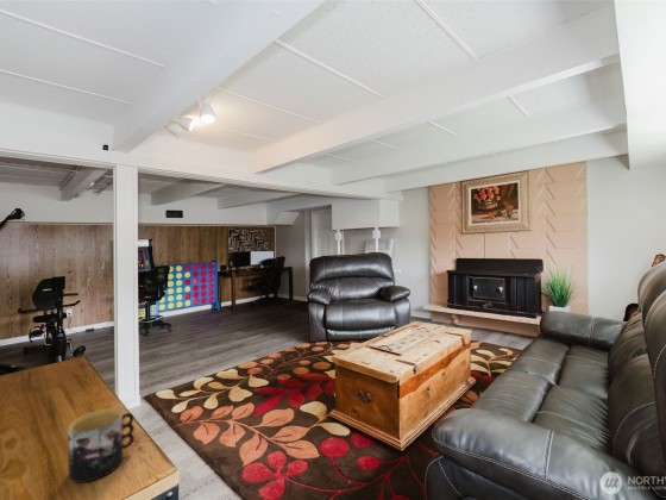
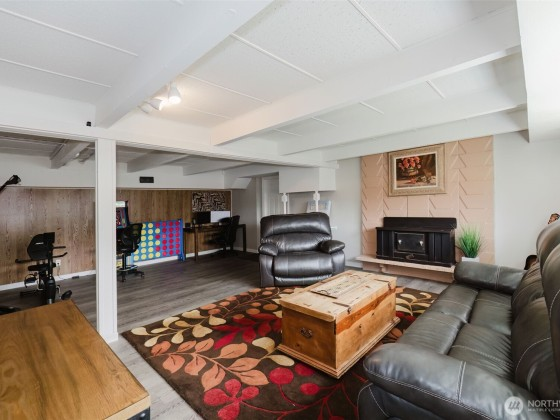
- mug [67,407,136,483]
